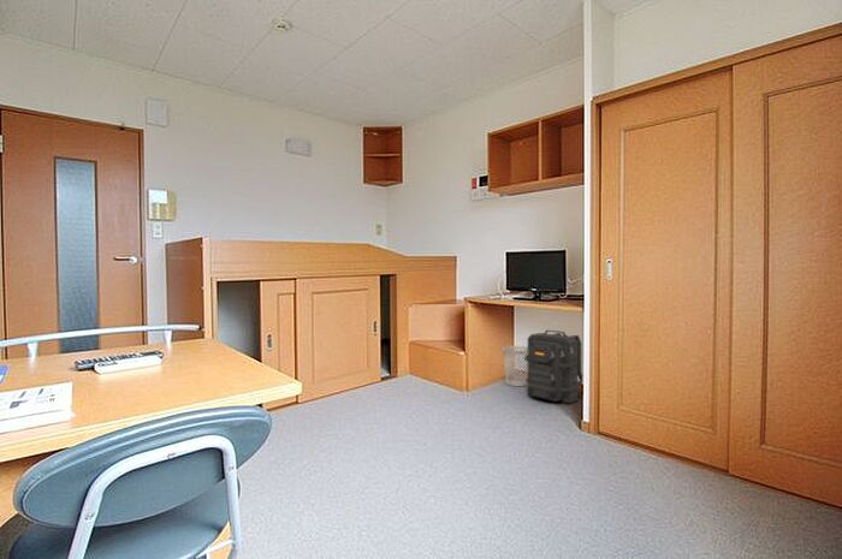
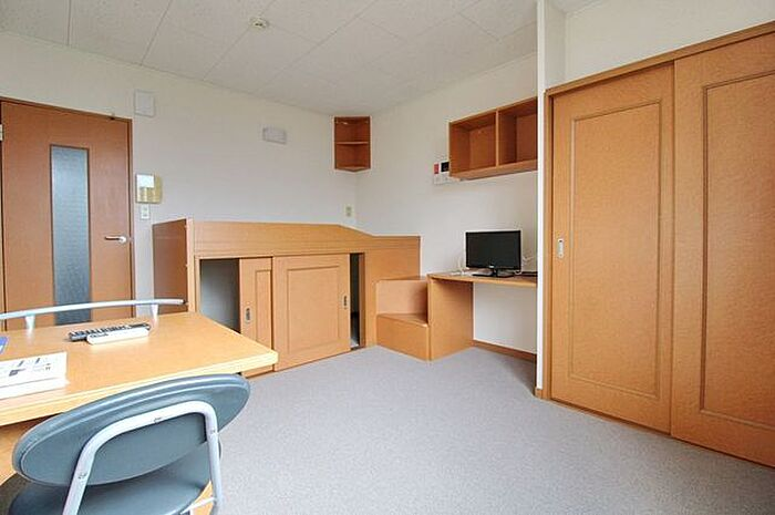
- backpack [524,329,583,405]
- wastebasket [502,345,528,387]
